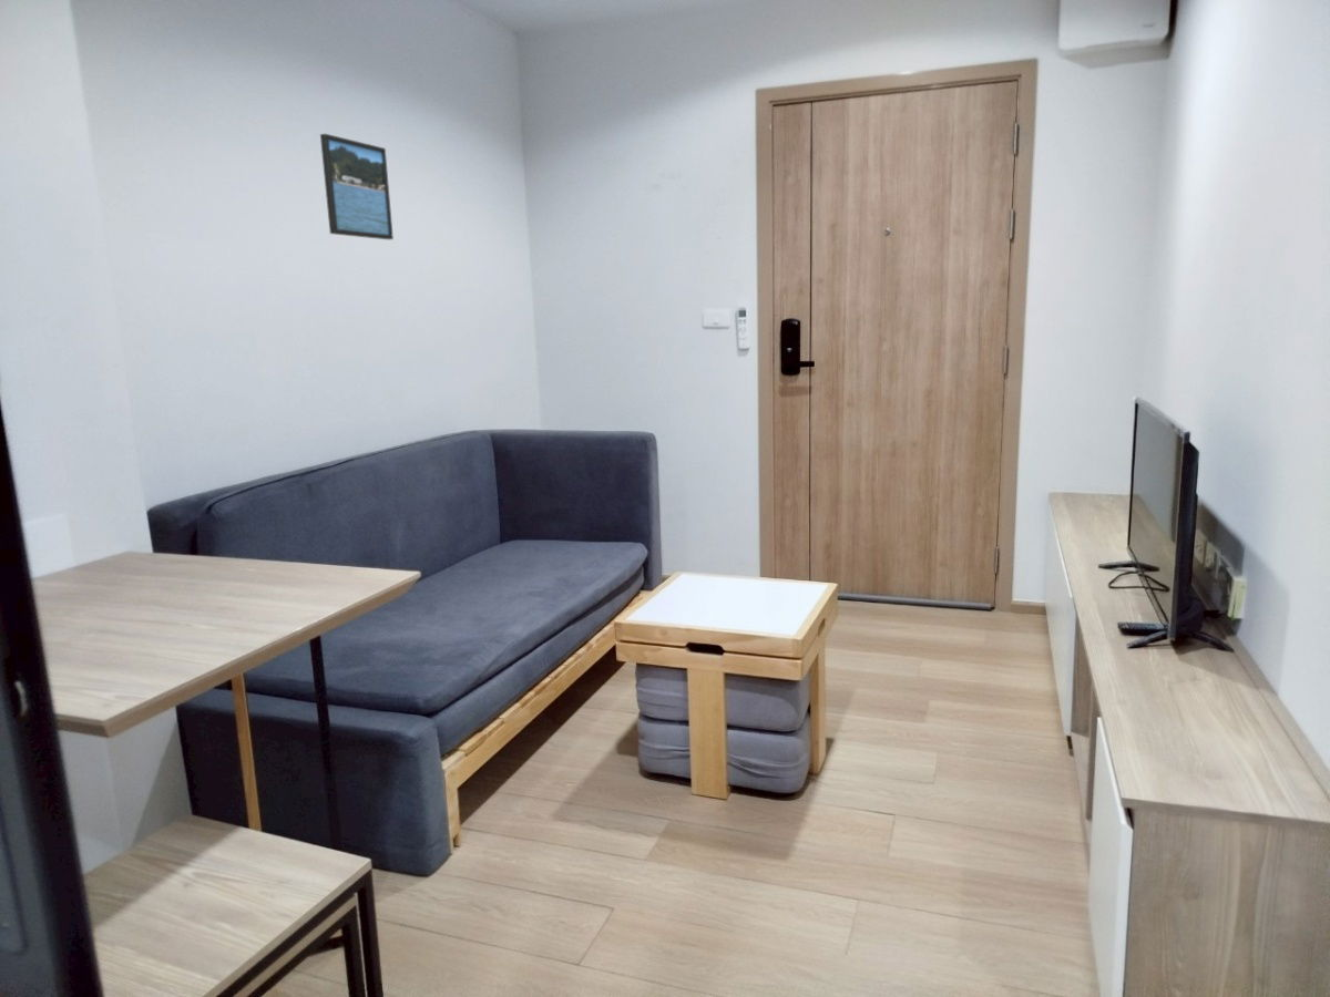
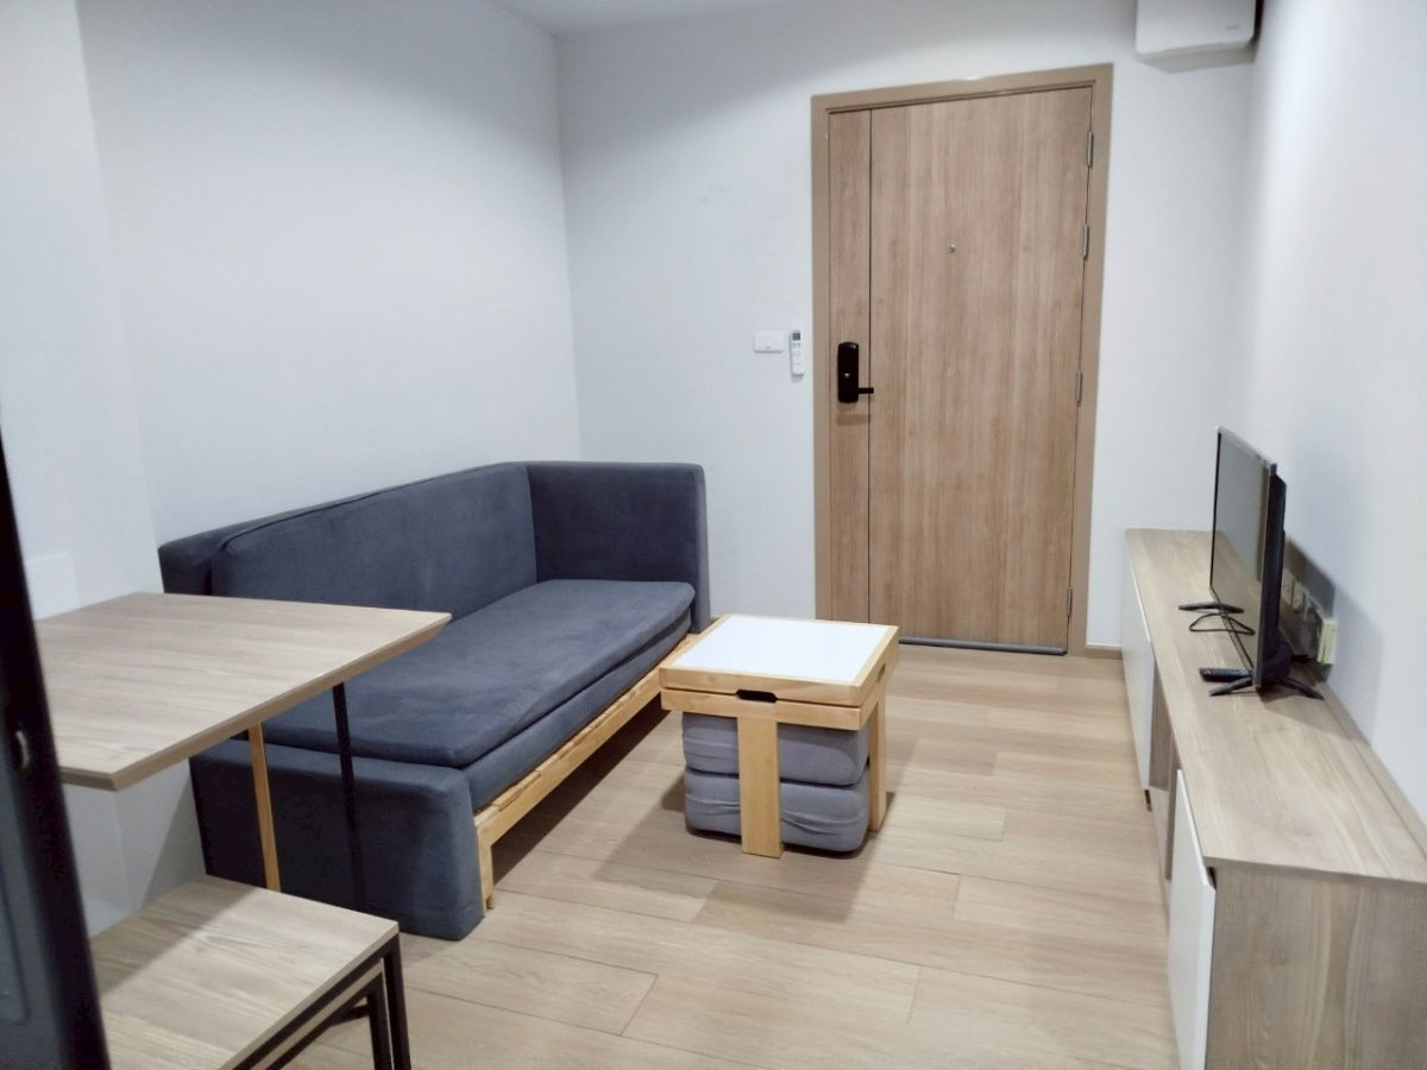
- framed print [319,133,395,240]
